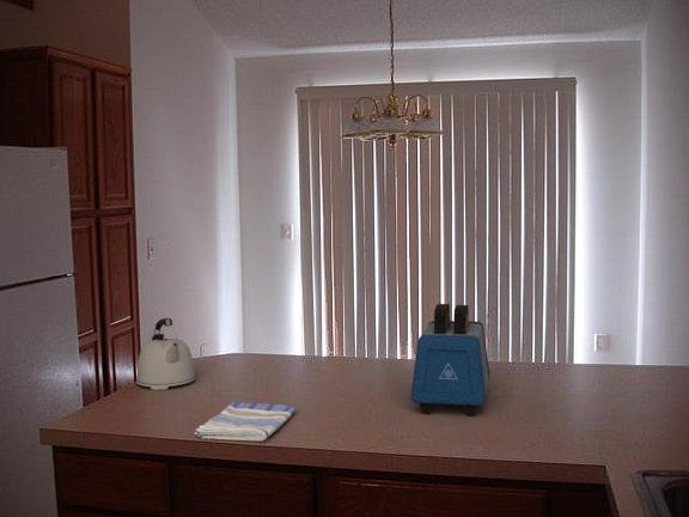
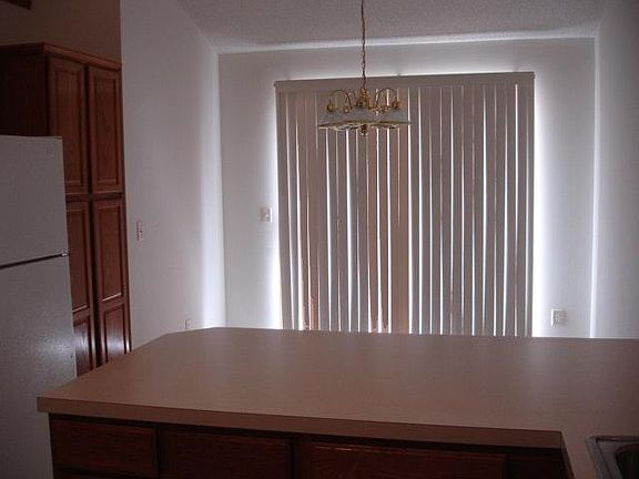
- dish towel [193,401,298,442]
- kettle [135,317,196,391]
- toaster [409,303,490,416]
